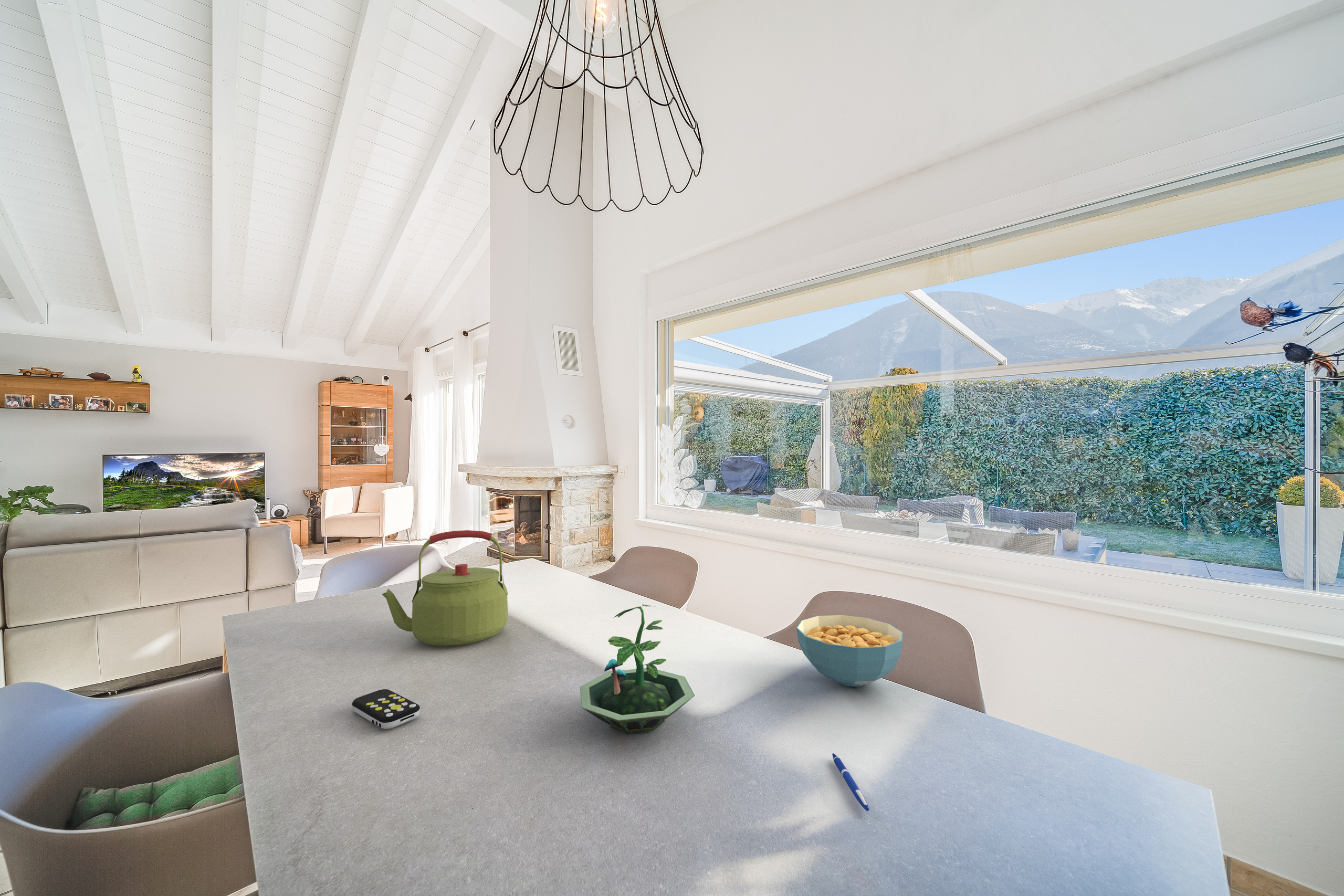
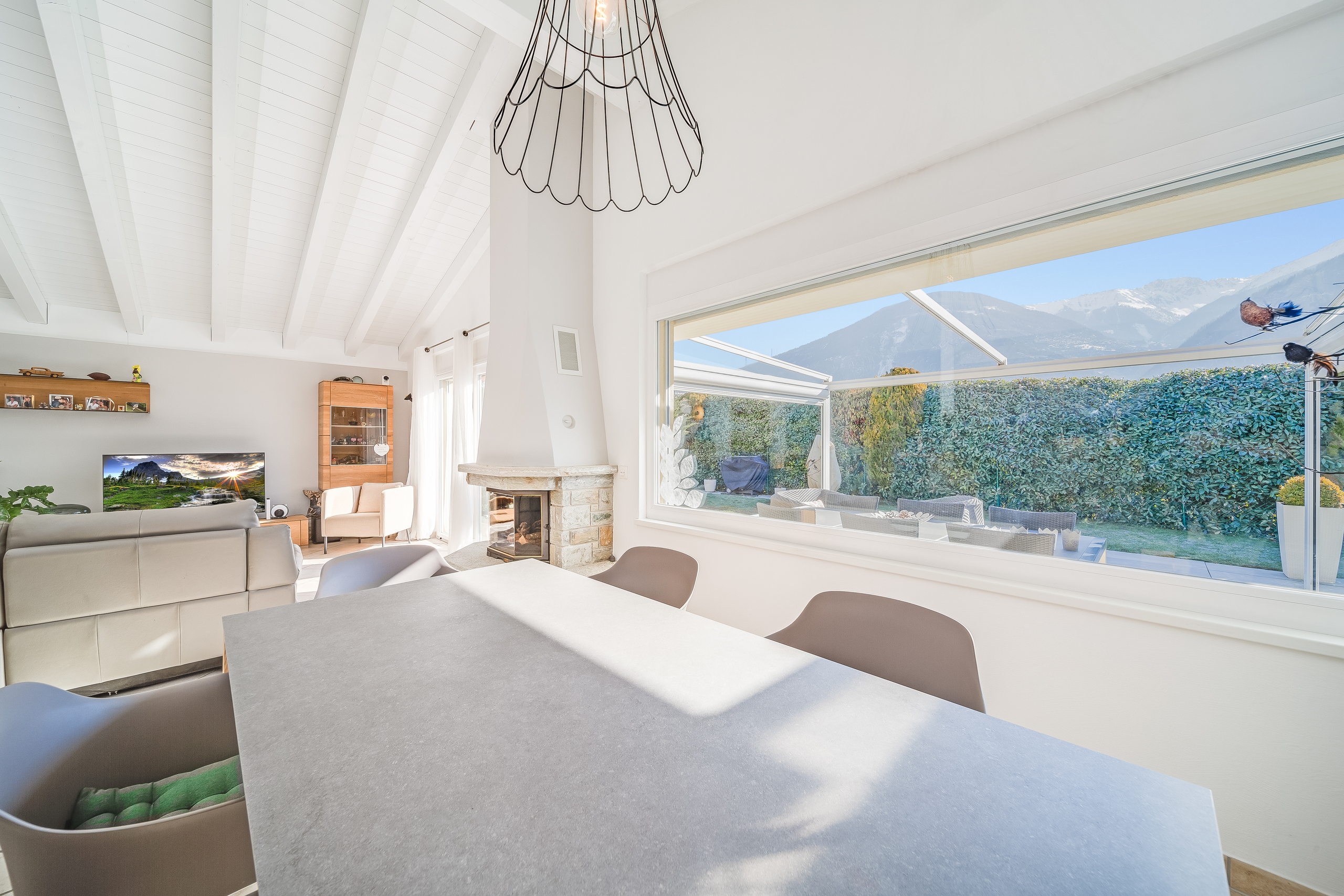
- terrarium [580,604,695,734]
- kettle [382,530,509,647]
- remote control [351,689,421,730]
- pen [832,753,869,811]
- cereal bowl [796,615,904,687]
